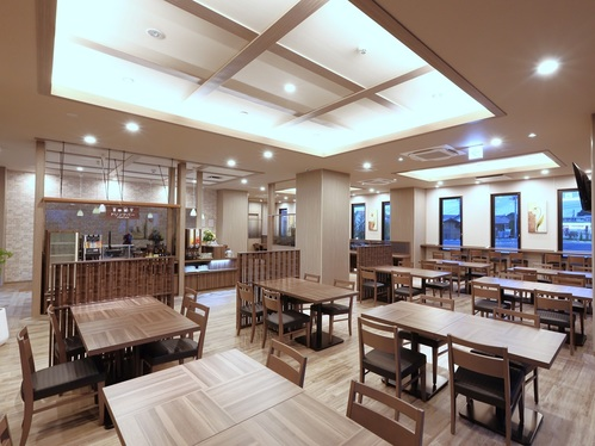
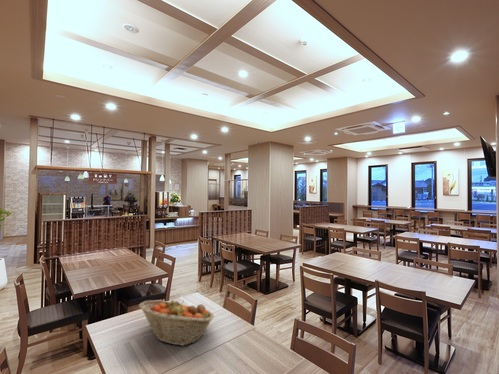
+ fruit basket [138,299,215,347]
